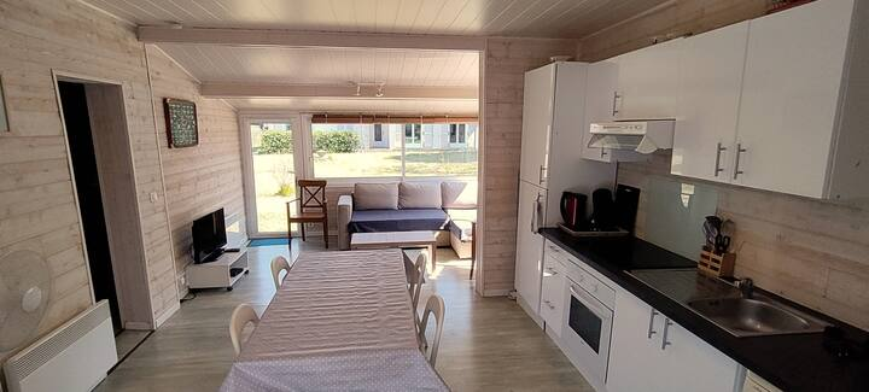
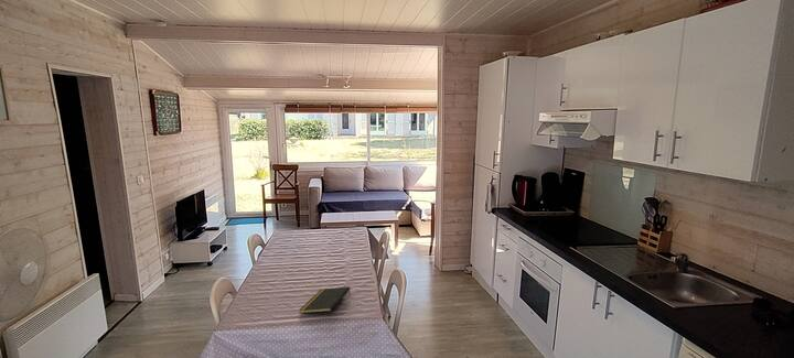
+ notepad [298,285,351,314]
